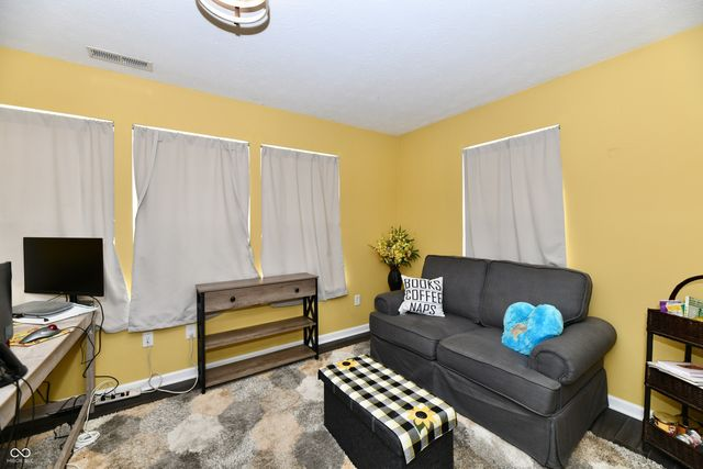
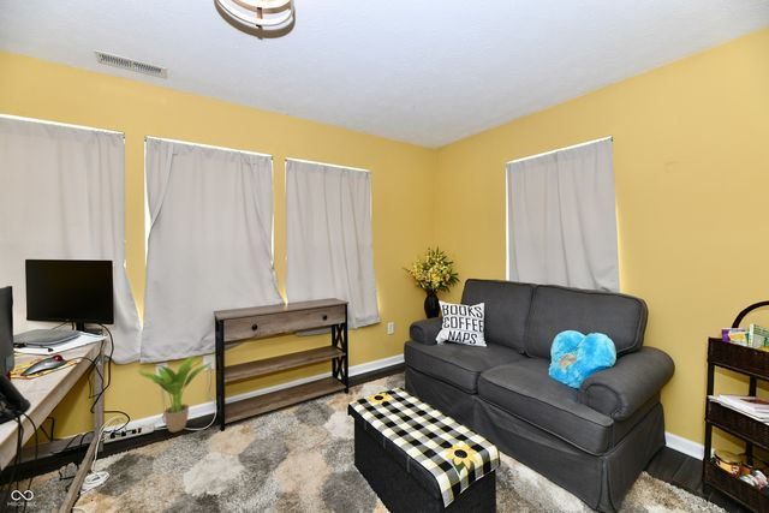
+ potted plant [137,354,214,434]
